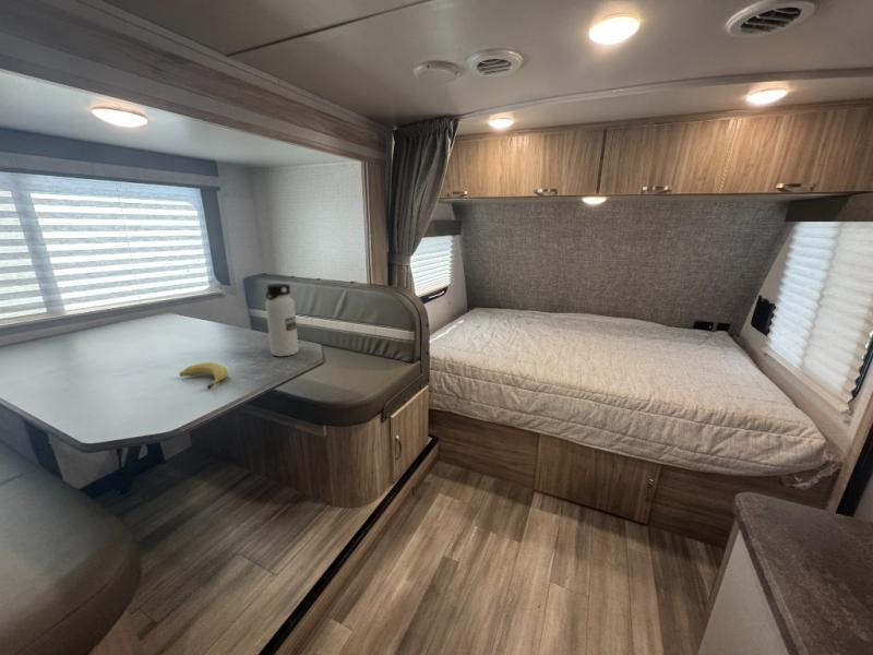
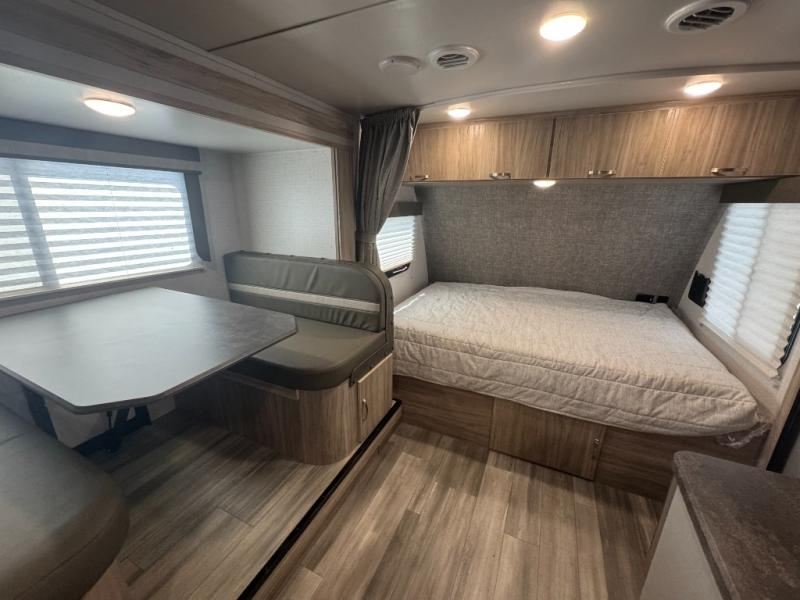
- water bottle [264,283,300,357]
- fruit [178,361,228,391]
